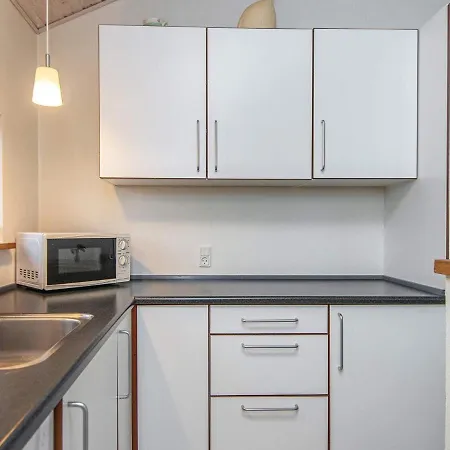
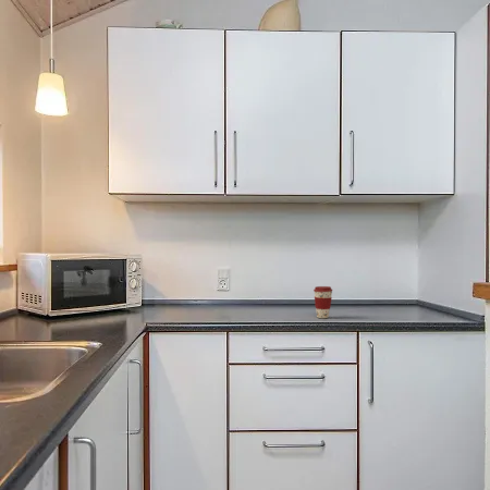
+ coffee cup [313,285,333,319]
